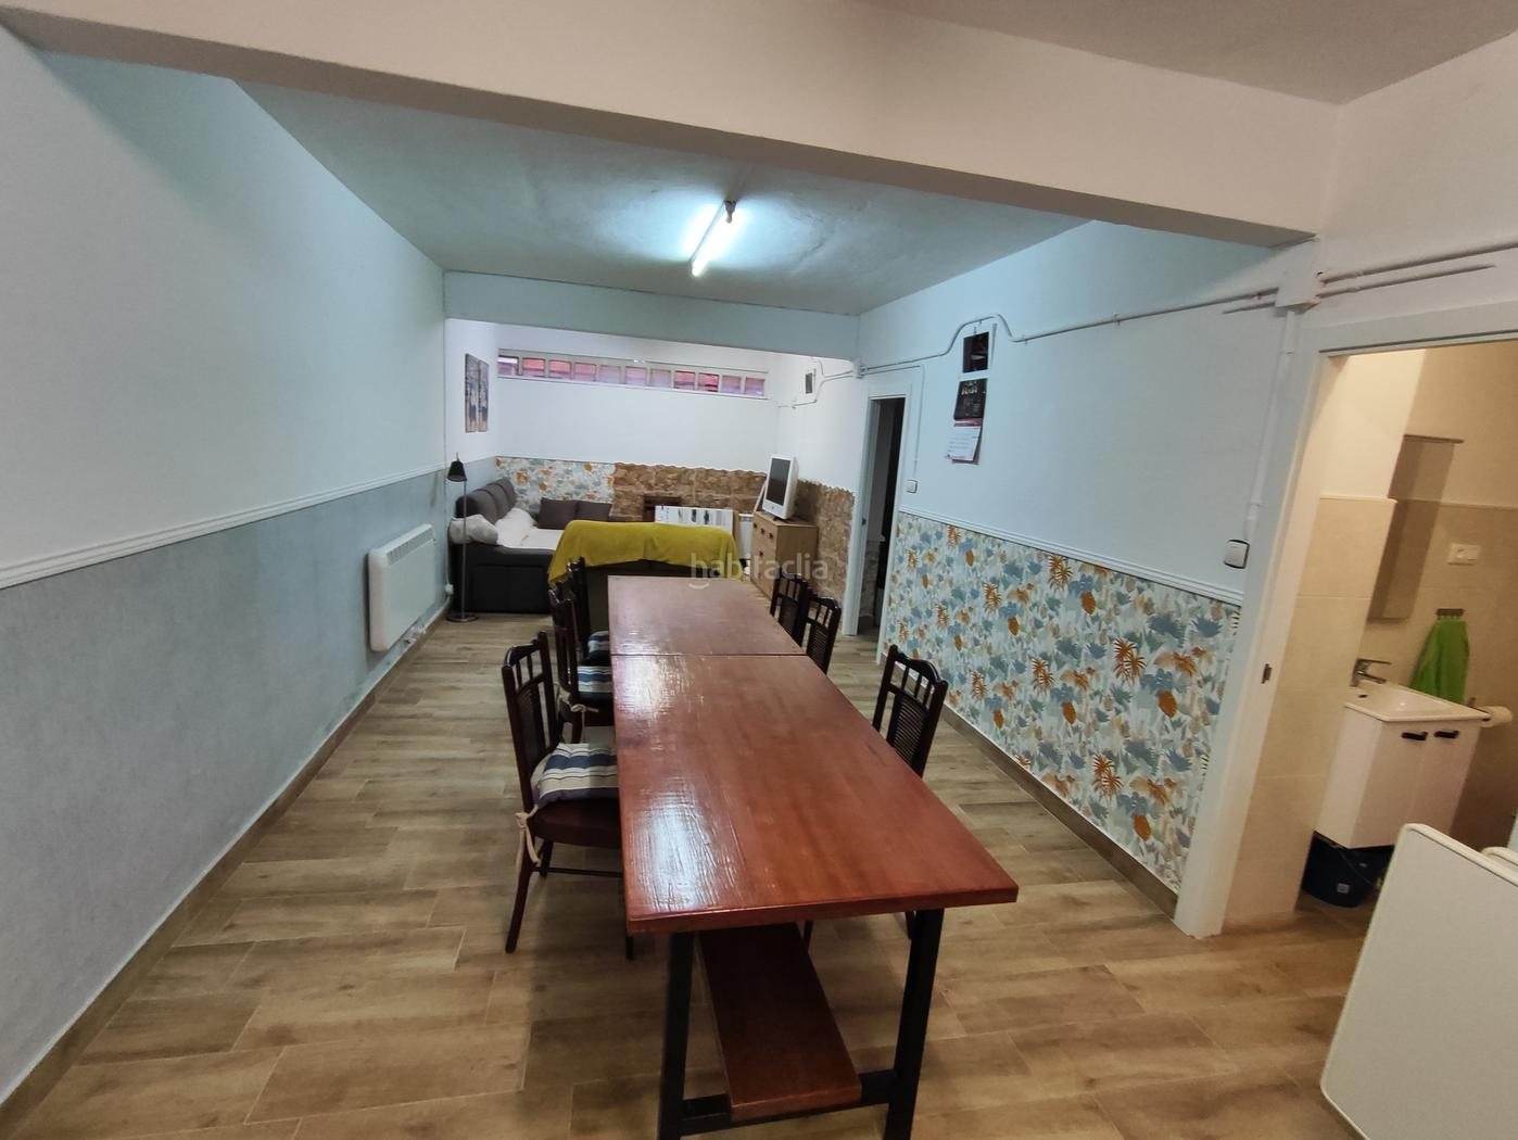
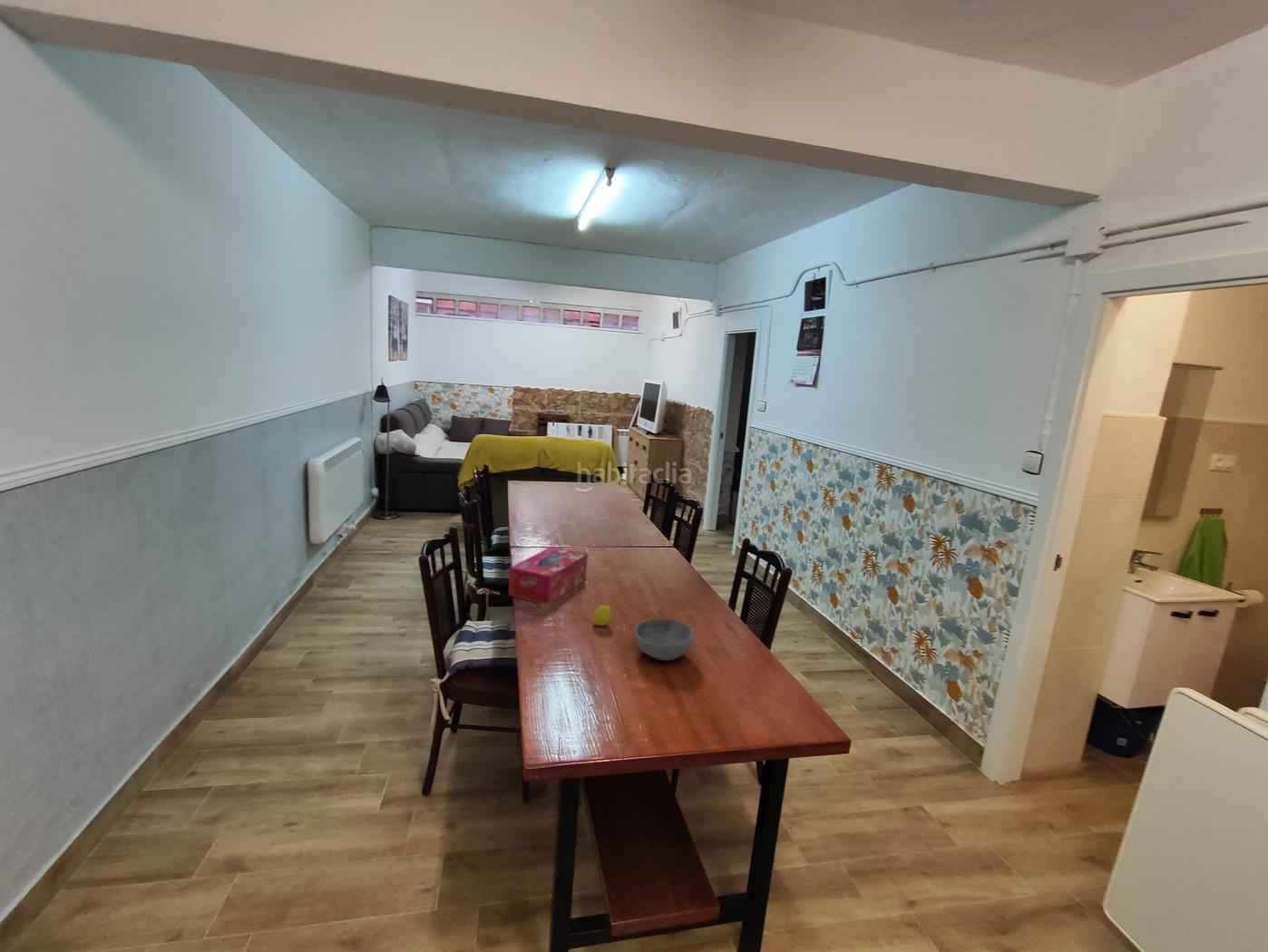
+ fruit [591,605,613,627]
+ bowl [633,617,695,662]
+ tissue box [508,545,589,606]
